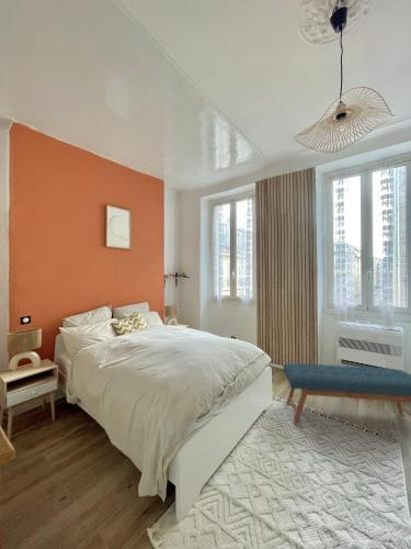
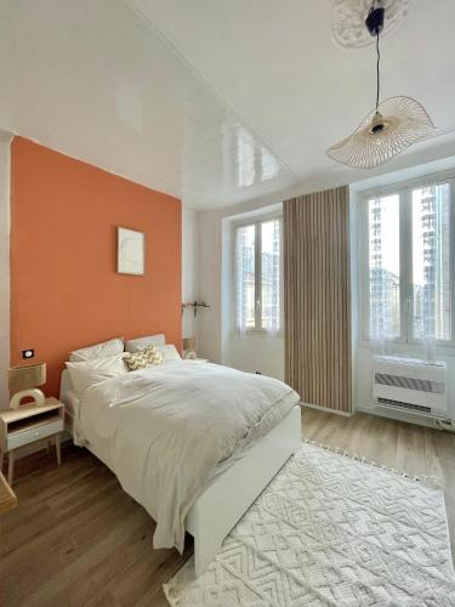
- bench [282,362,411,427]
